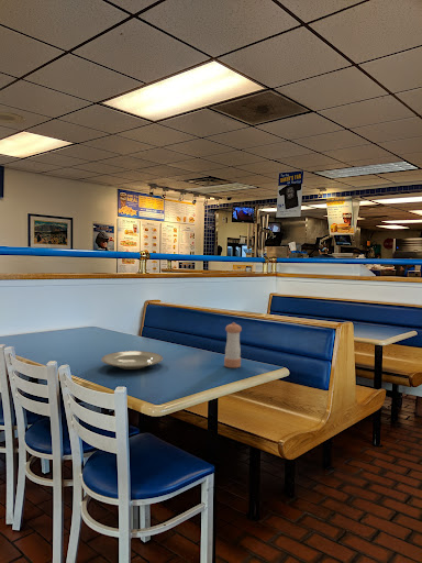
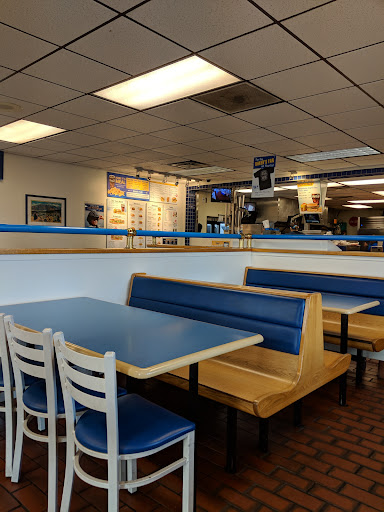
- plate [100,350,164,371]
- pepper shaker [223,321,243,368]
